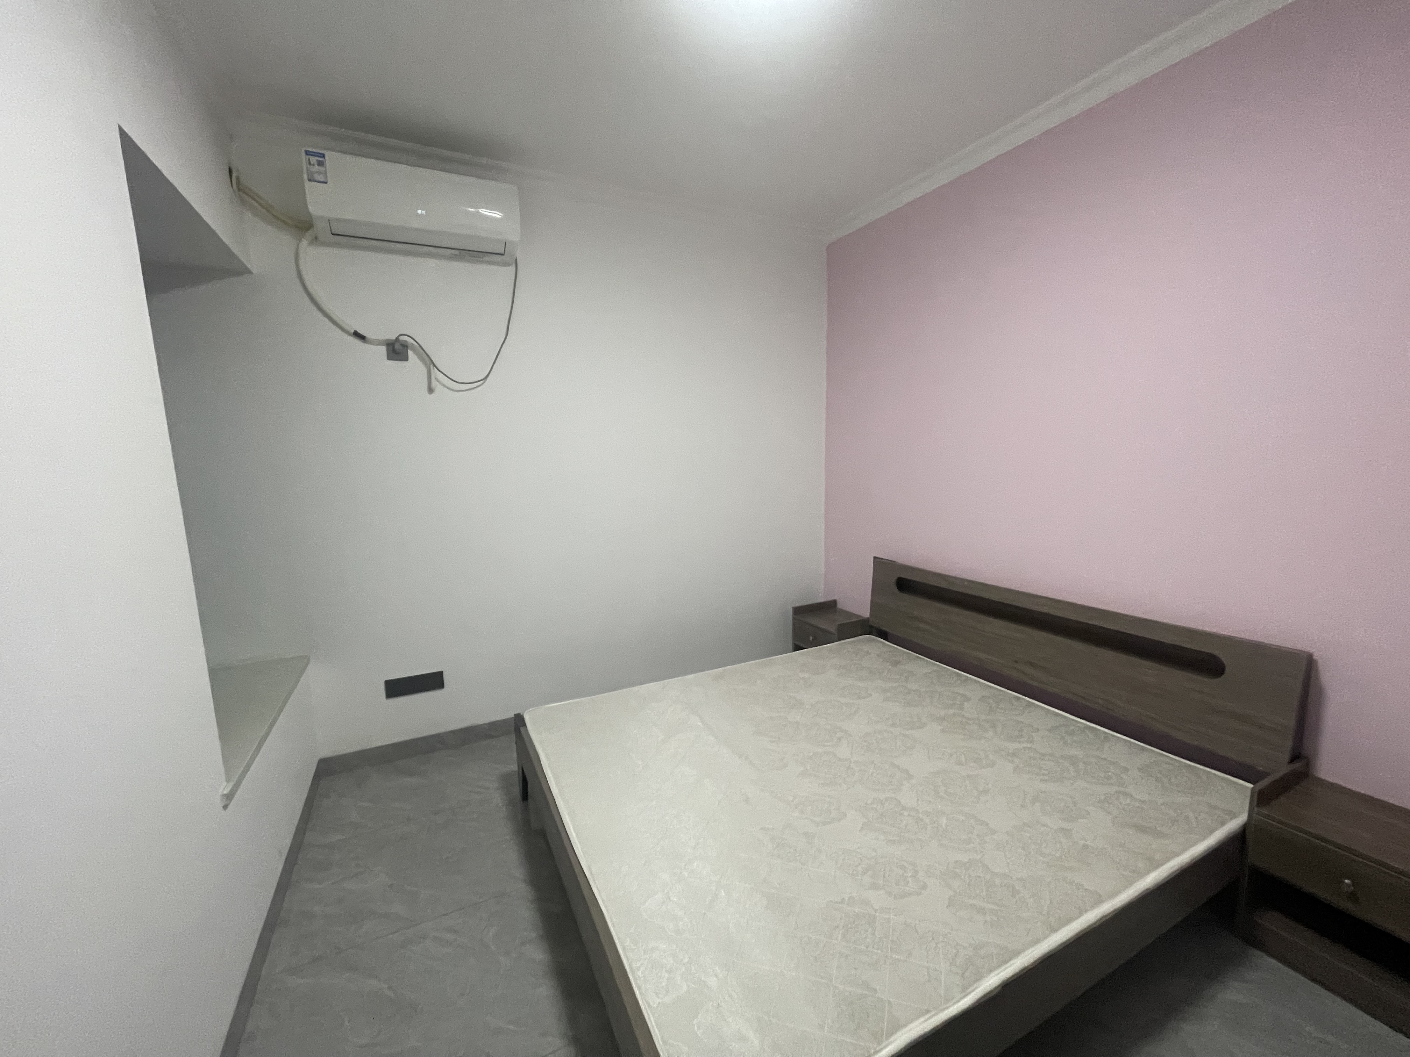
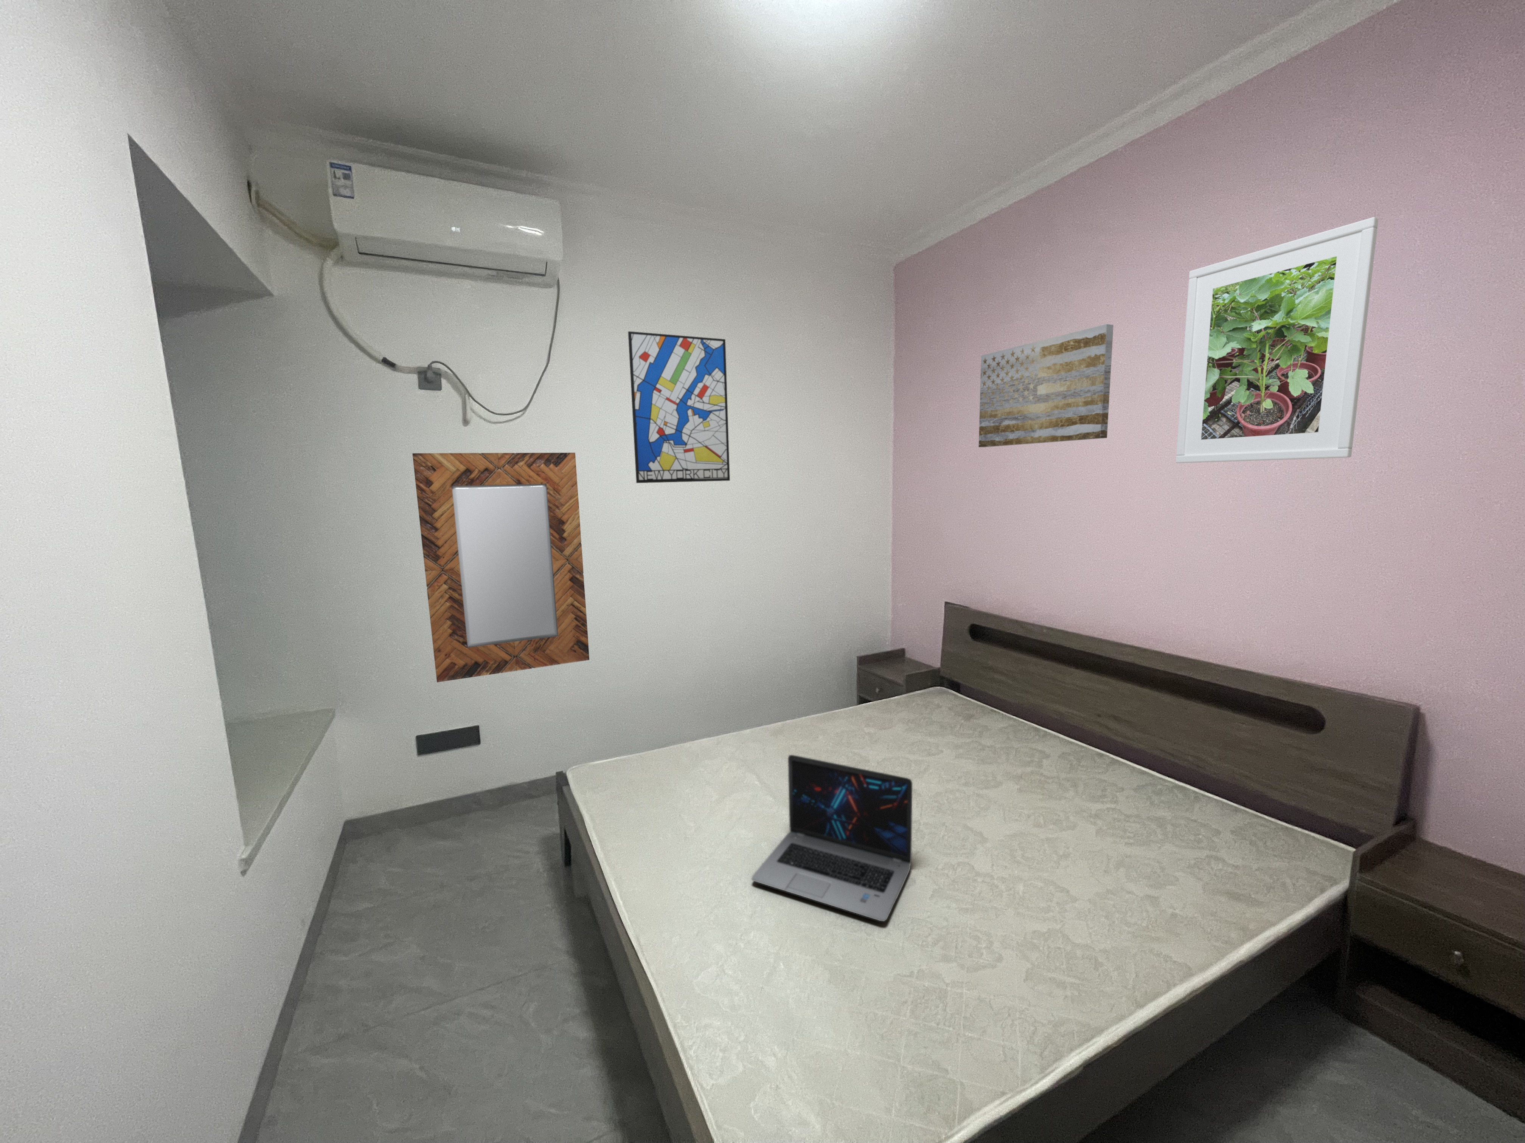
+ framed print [1176,216,1379,463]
+ home mirror [412,453,590,683]
+ wall art [979,323,1114,448]
+ laptop [752,754,913,922]
+ wall art [628,330,730,484]
